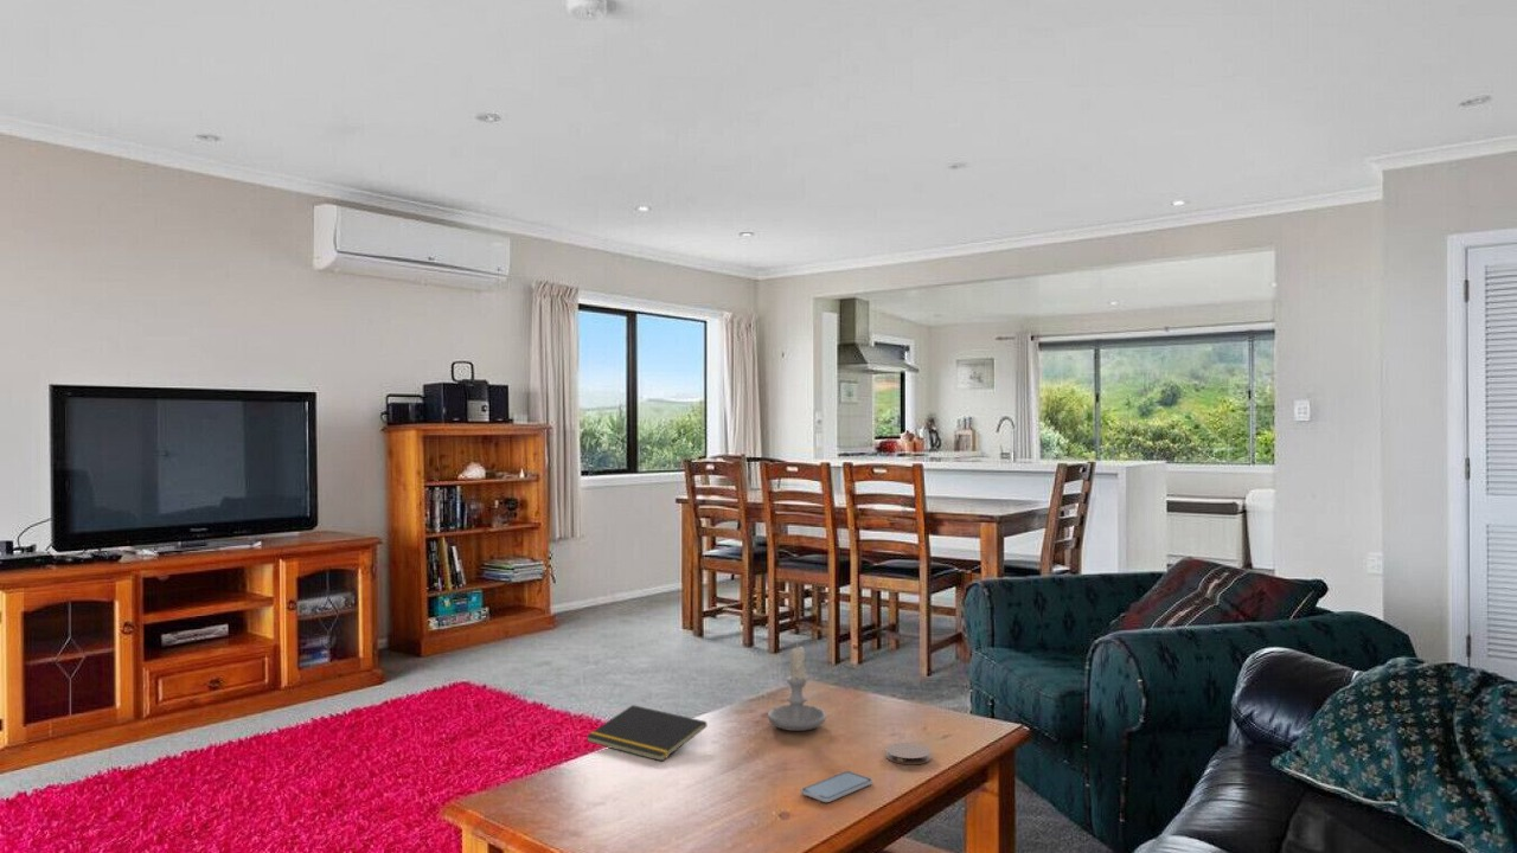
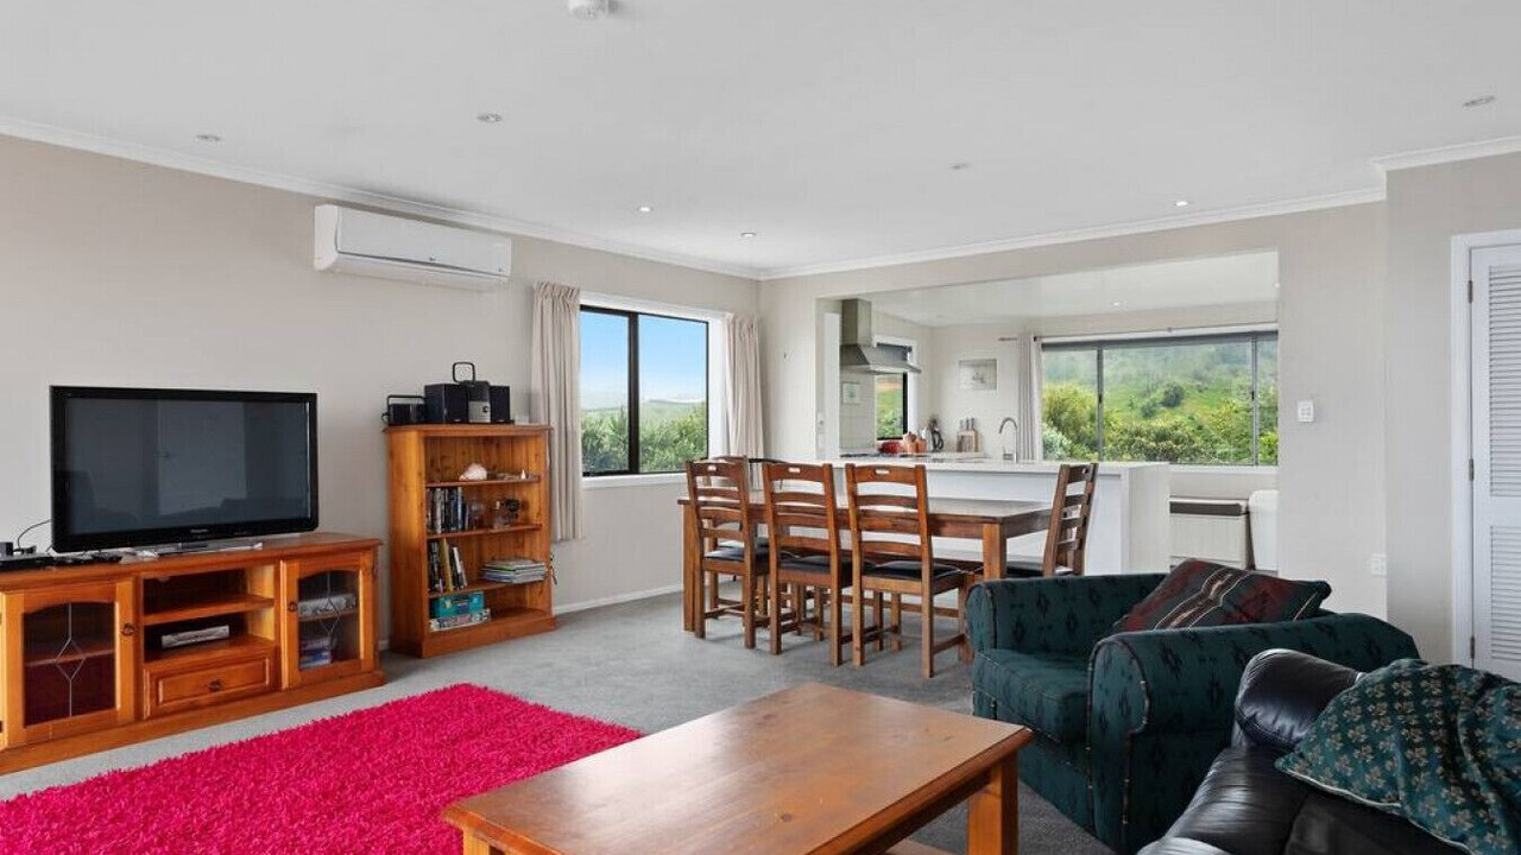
- notepad [584,704,708,762]
- coaster [884,742,933,765]
- candle [767,643,827,732]
- smartphone [800,770,873,803]
